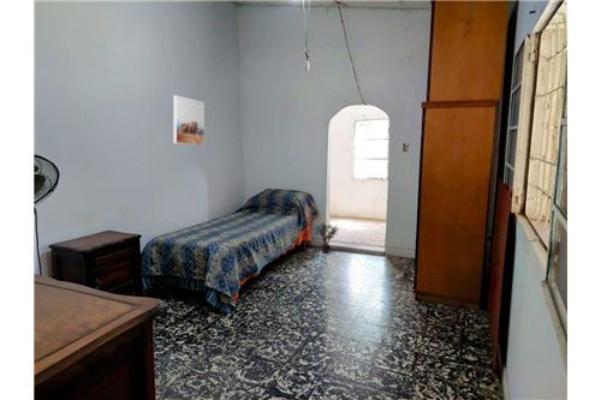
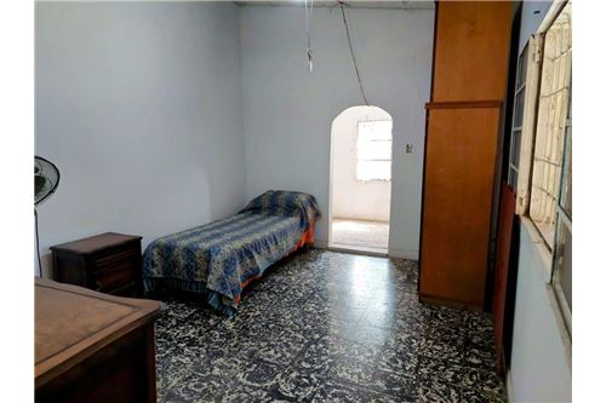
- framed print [172,94,206,147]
- potted plant [313,222,340,255]
